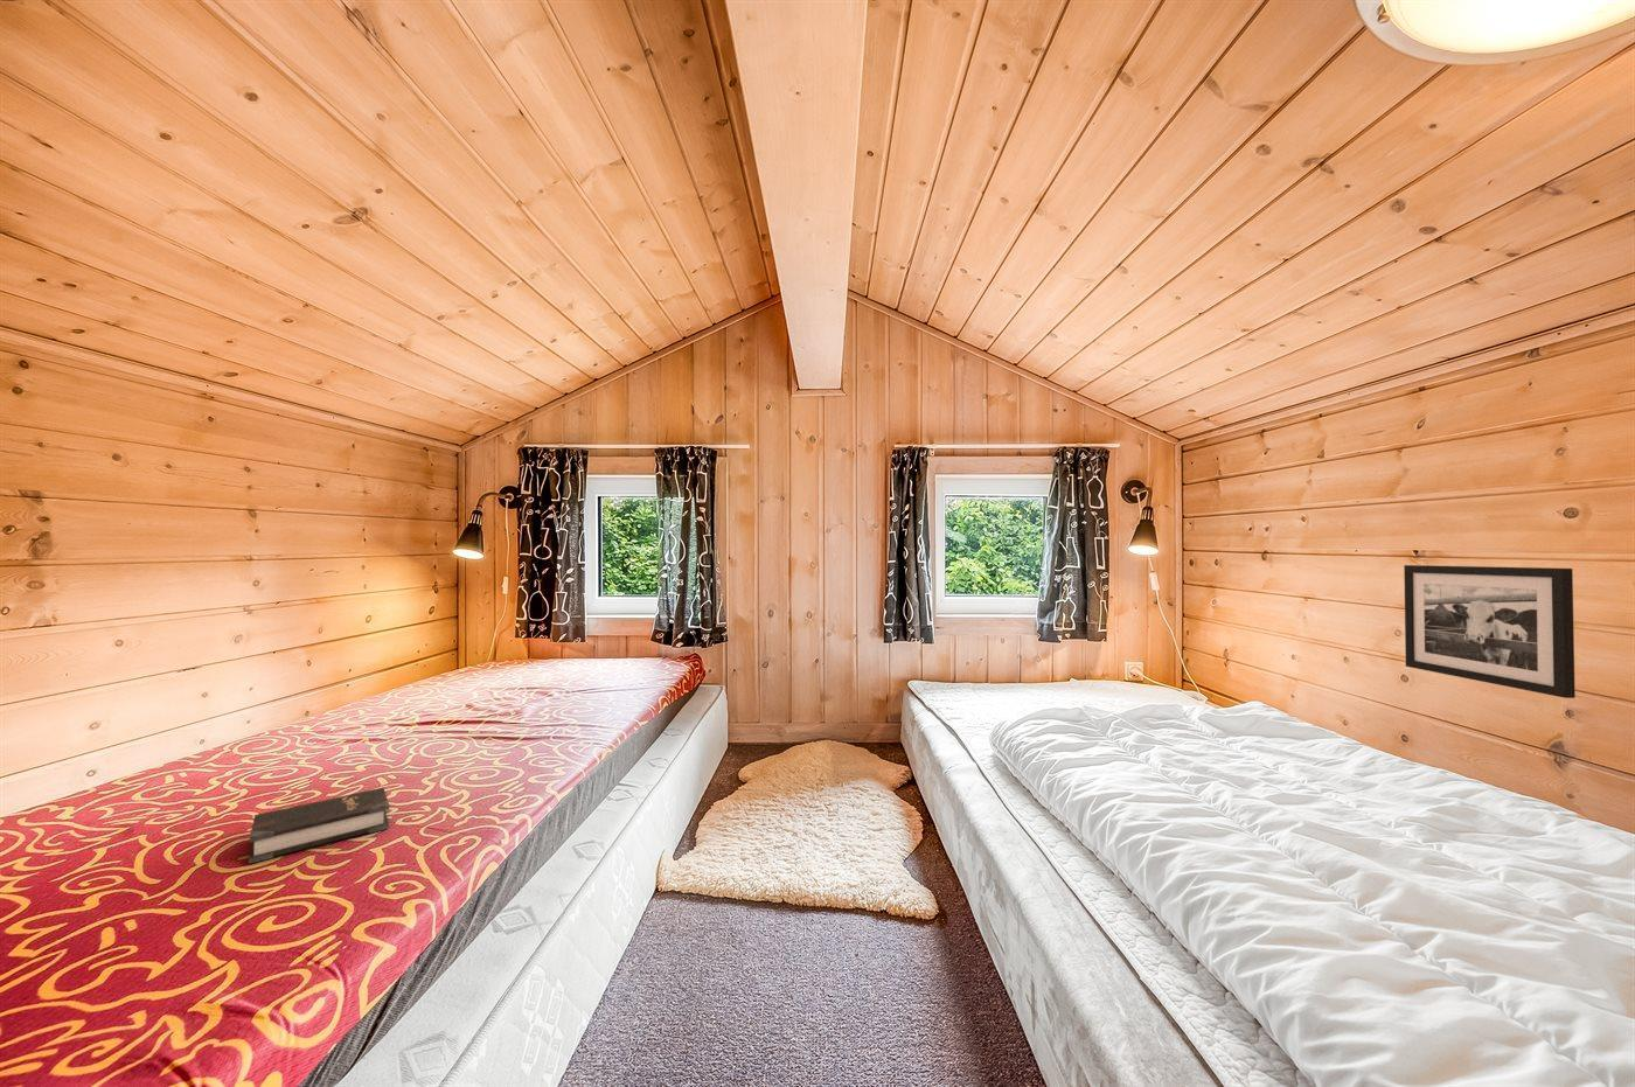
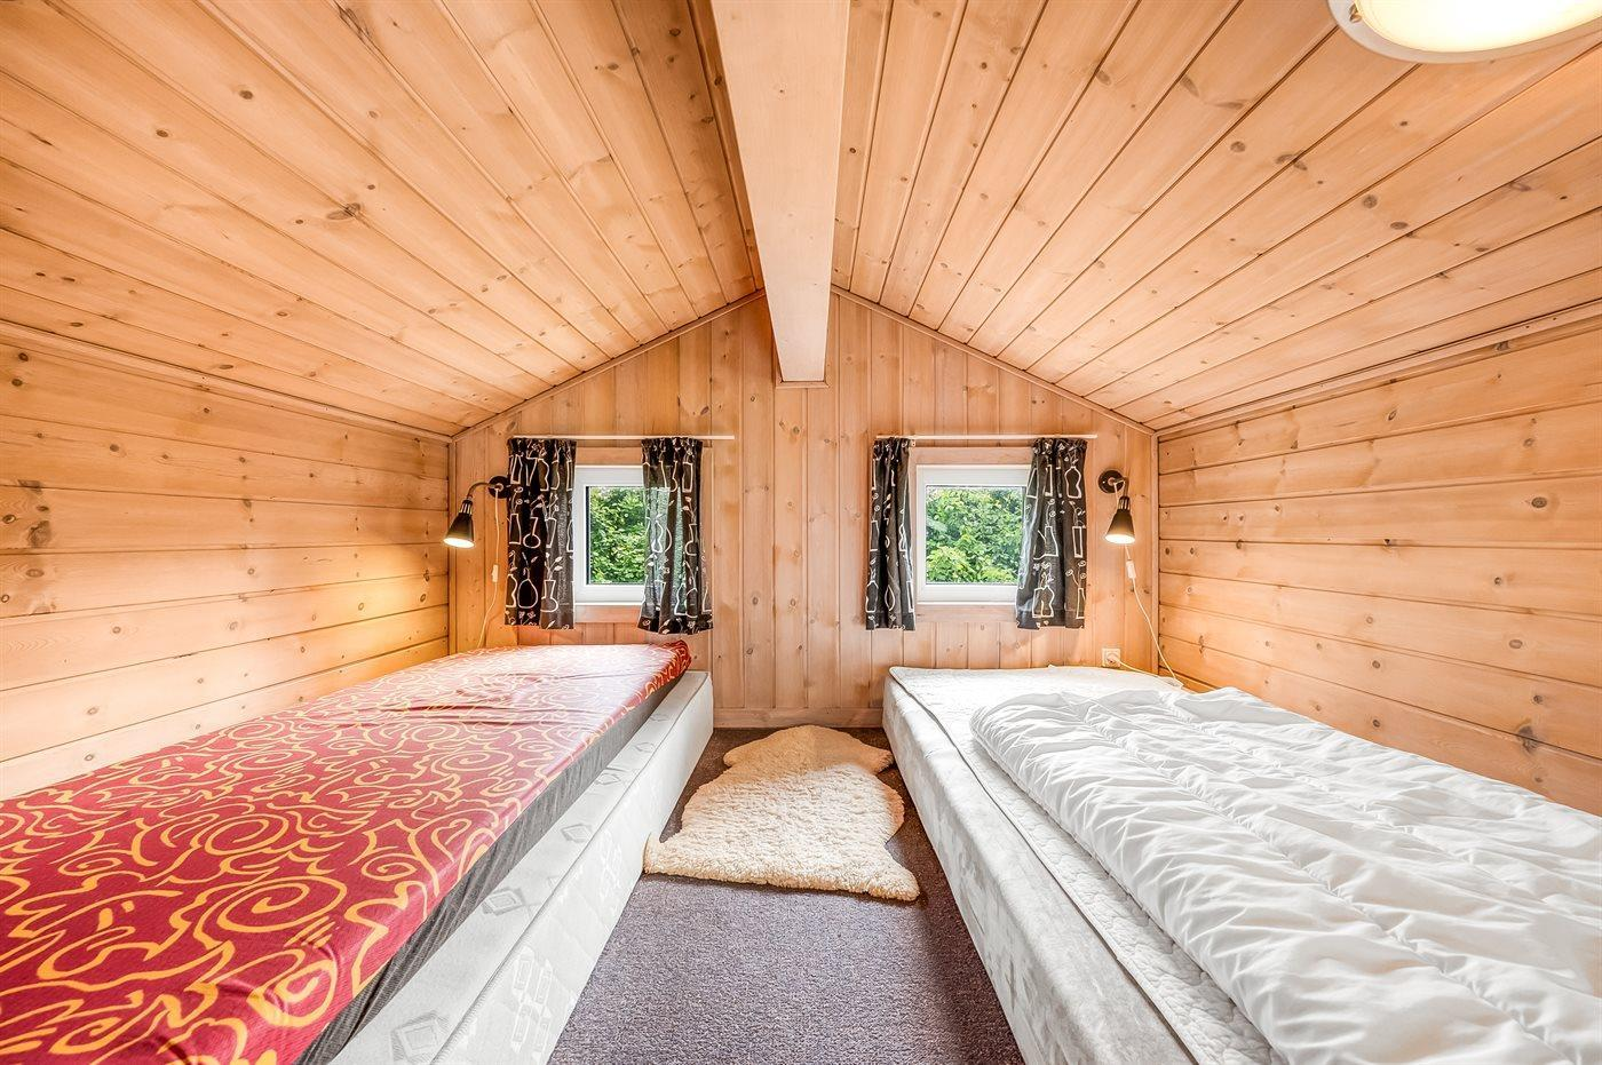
- hardback book [247,787,391,865]
- picture frame [1402,564,1577,699]
